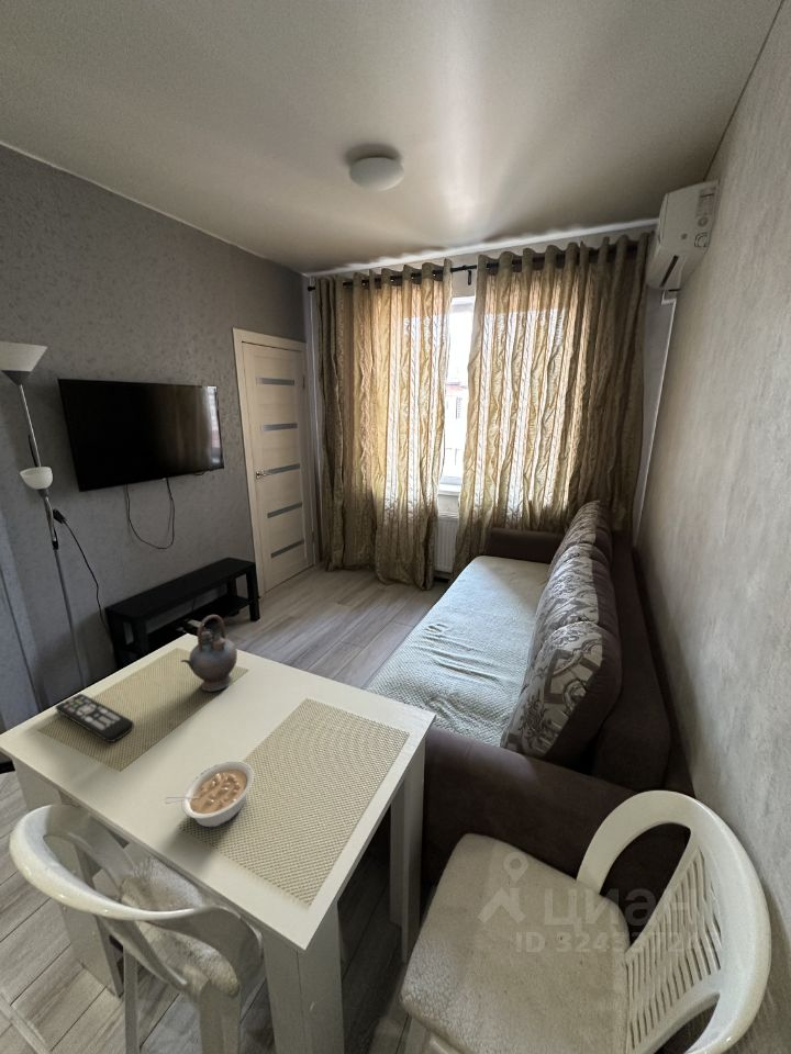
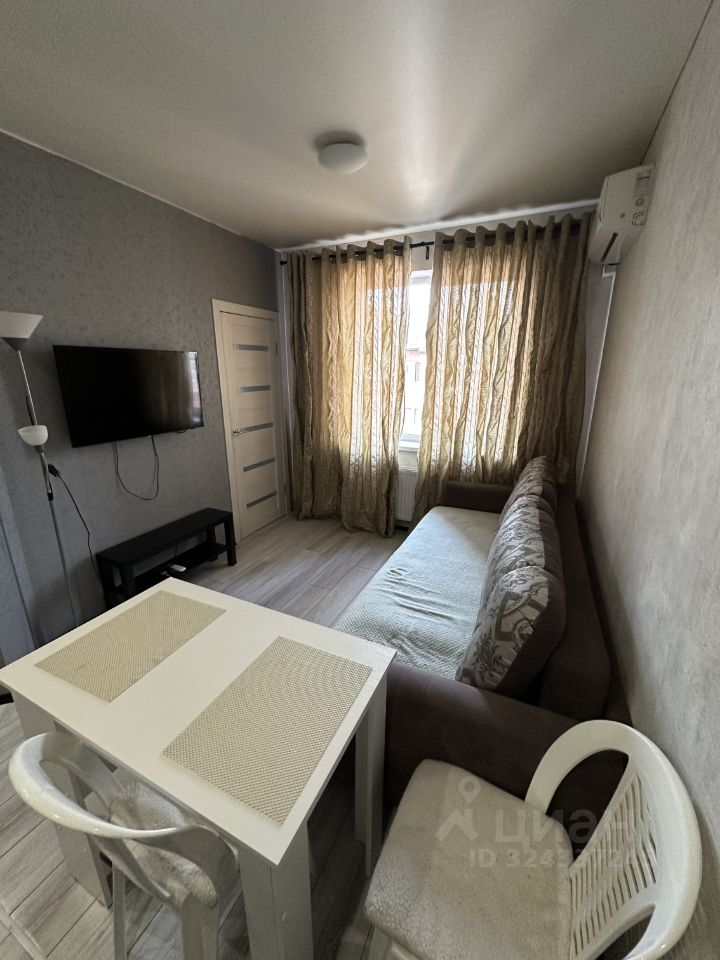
- legume [164,760,255,829]
- teapot [180,614,238,693]
- remote control [54,693,135,743]
